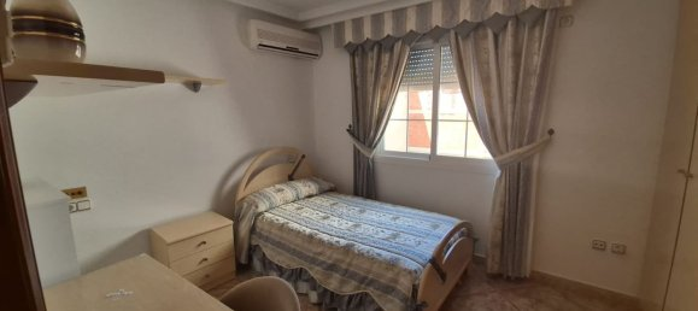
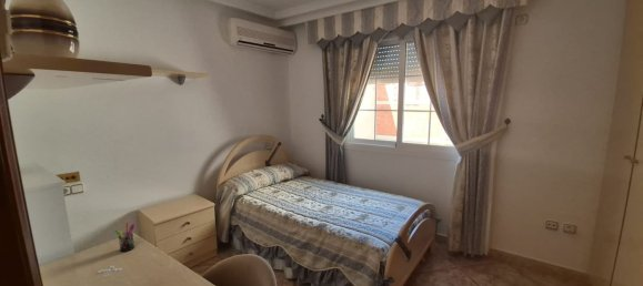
+ pen holder [113,222,135,253]
